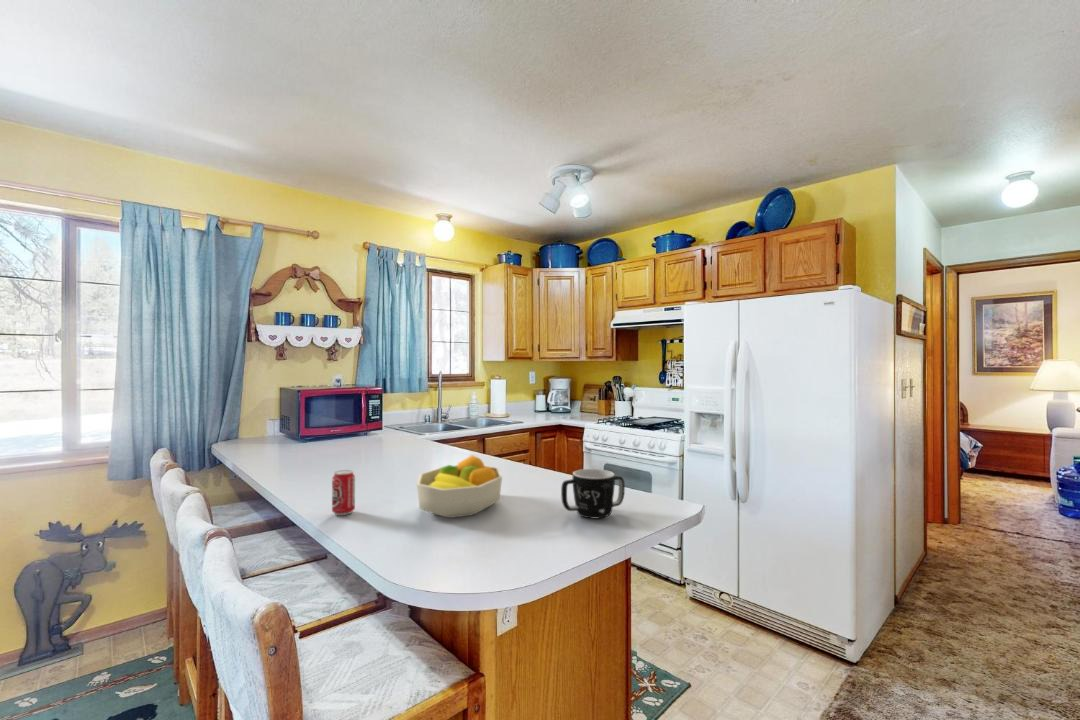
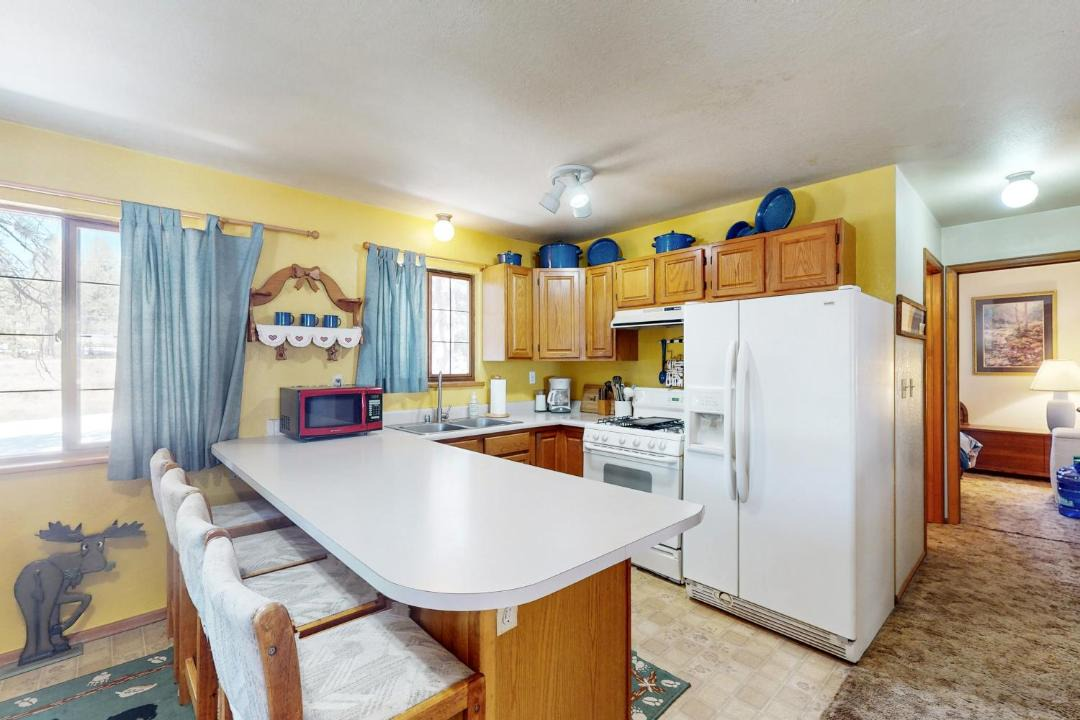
- fruit bowl [416,454,503,519]
- beverage can [331,469,356,516]
- mug [560,468,626,519]
